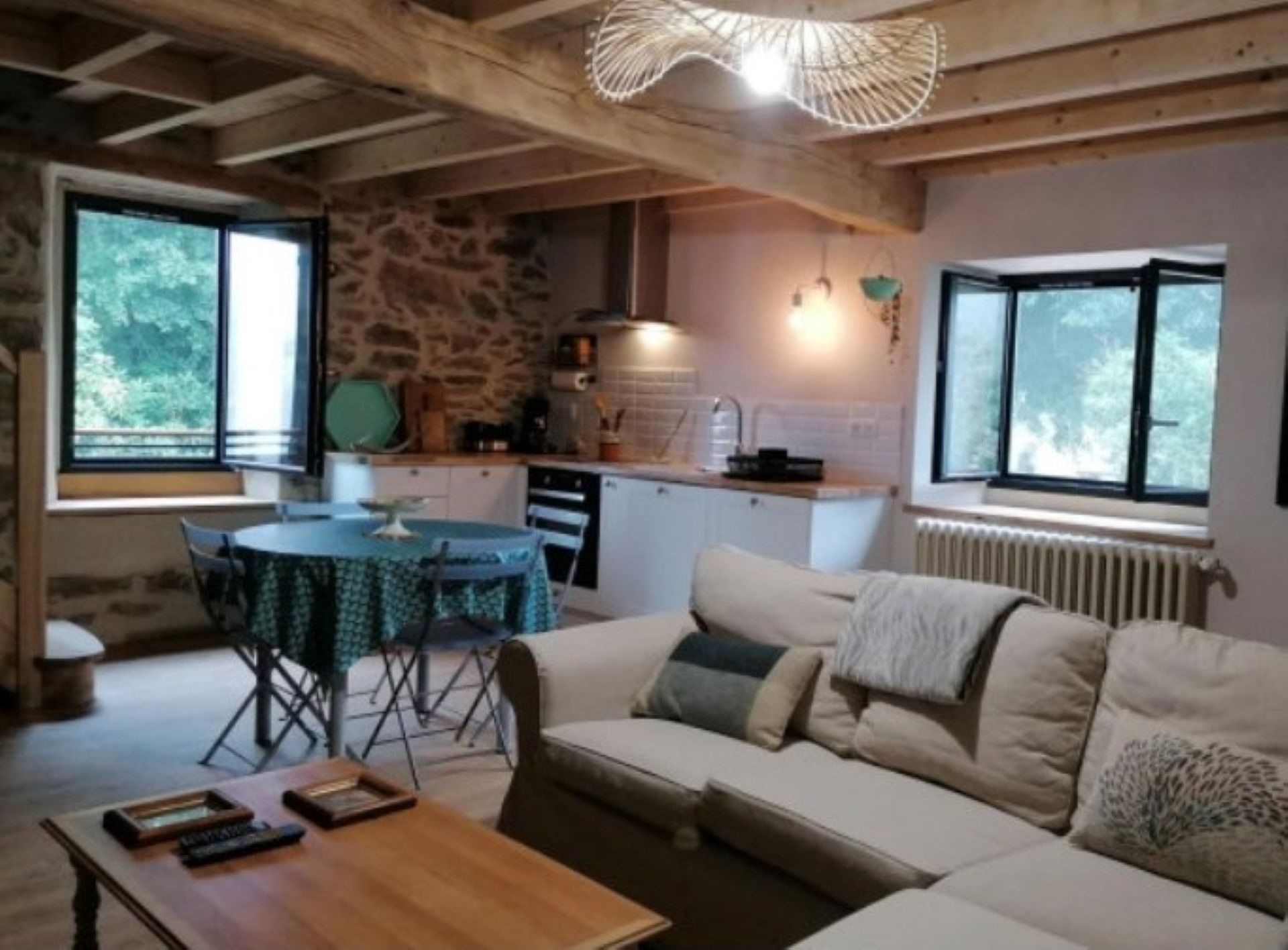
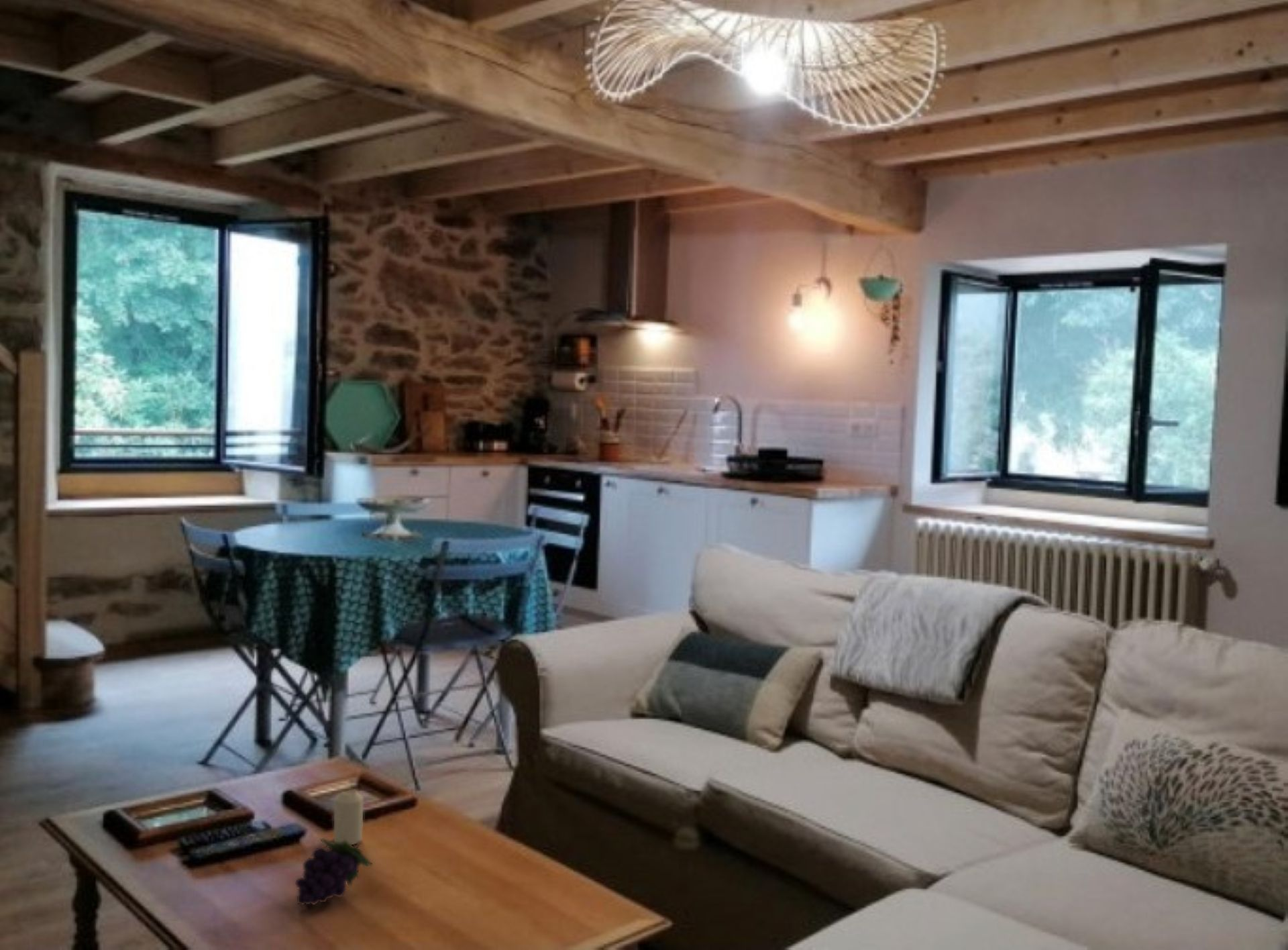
+ fruit [294,837,374,906]
+ candle [333,789,364,845]
